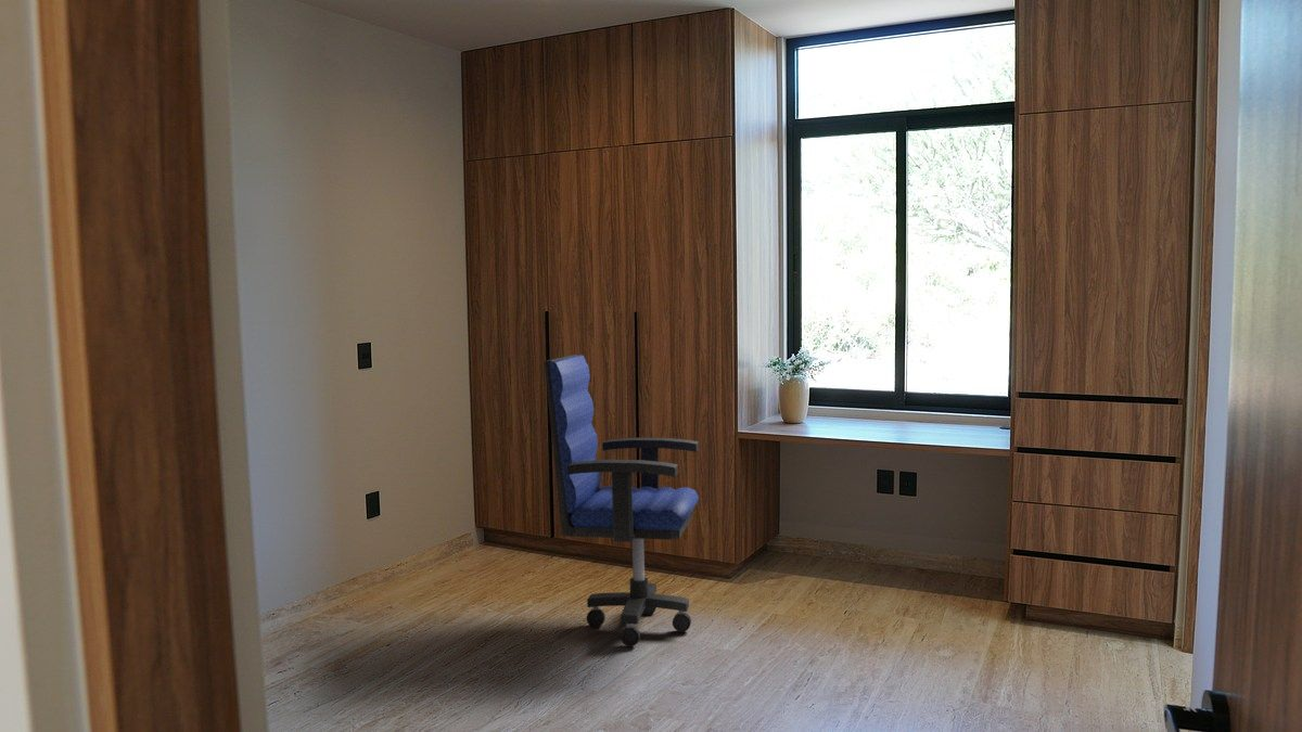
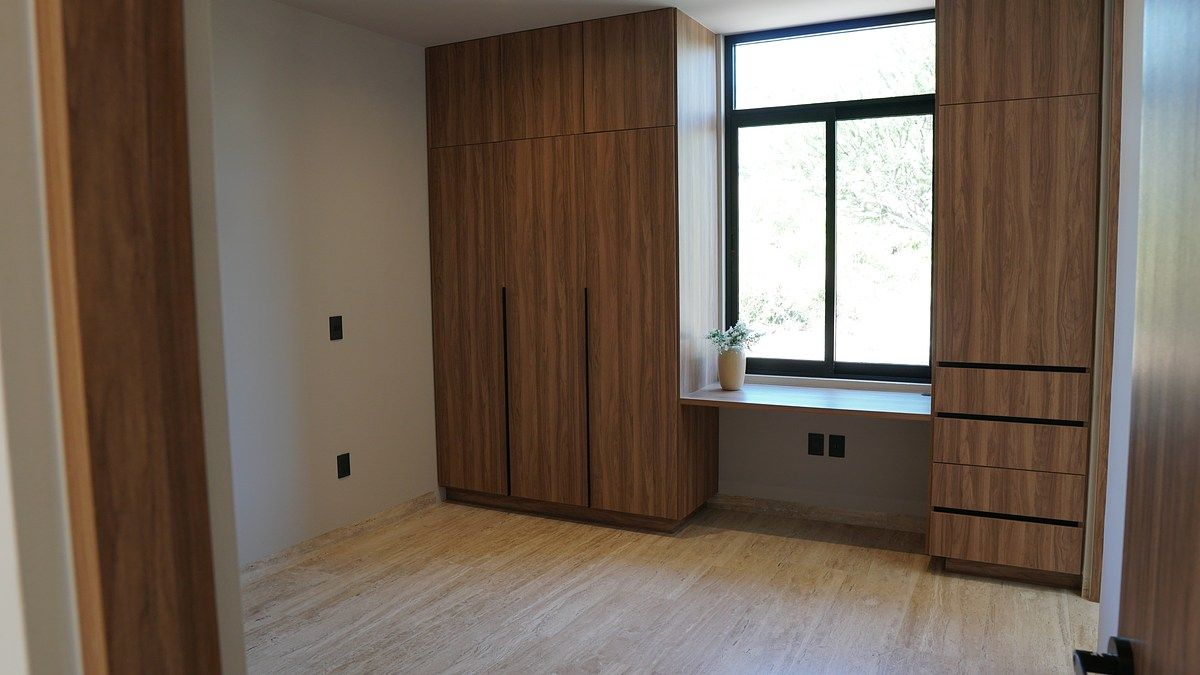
- office chair [544,354,700,647]
